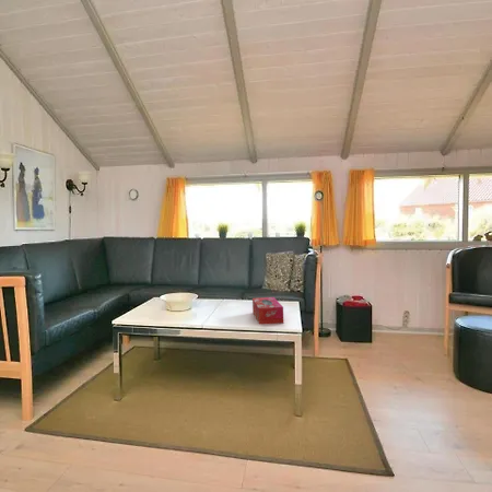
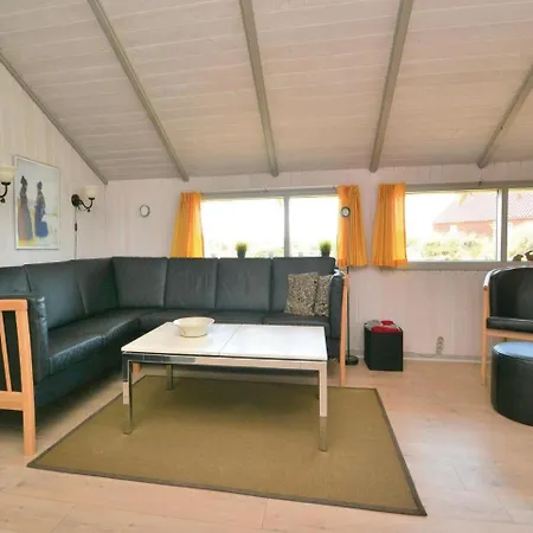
- tissue box [251,296,284,325]
